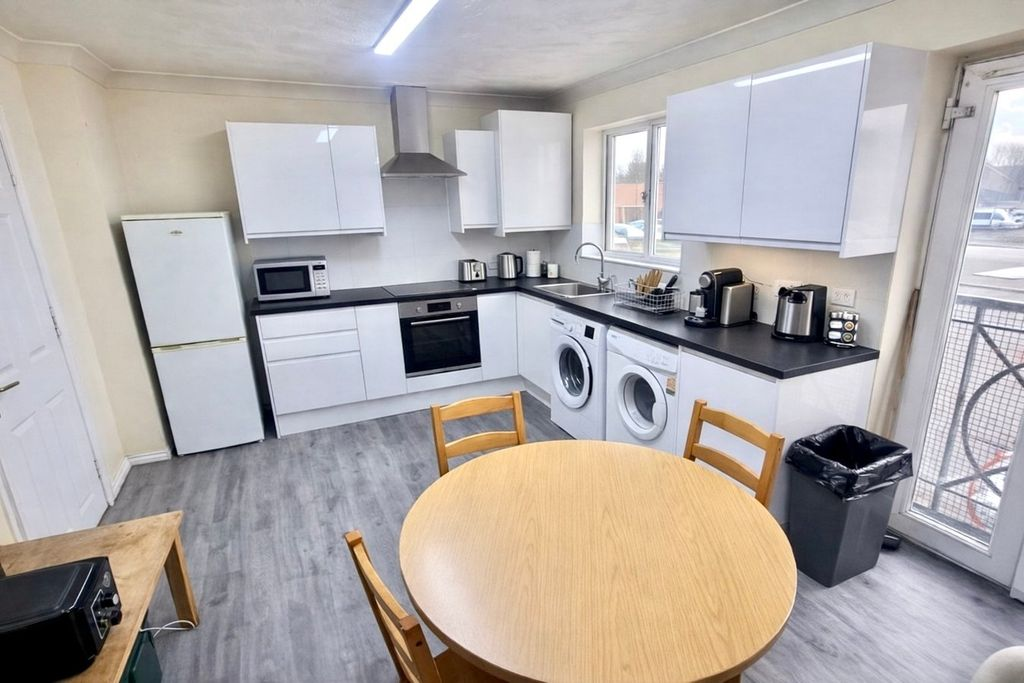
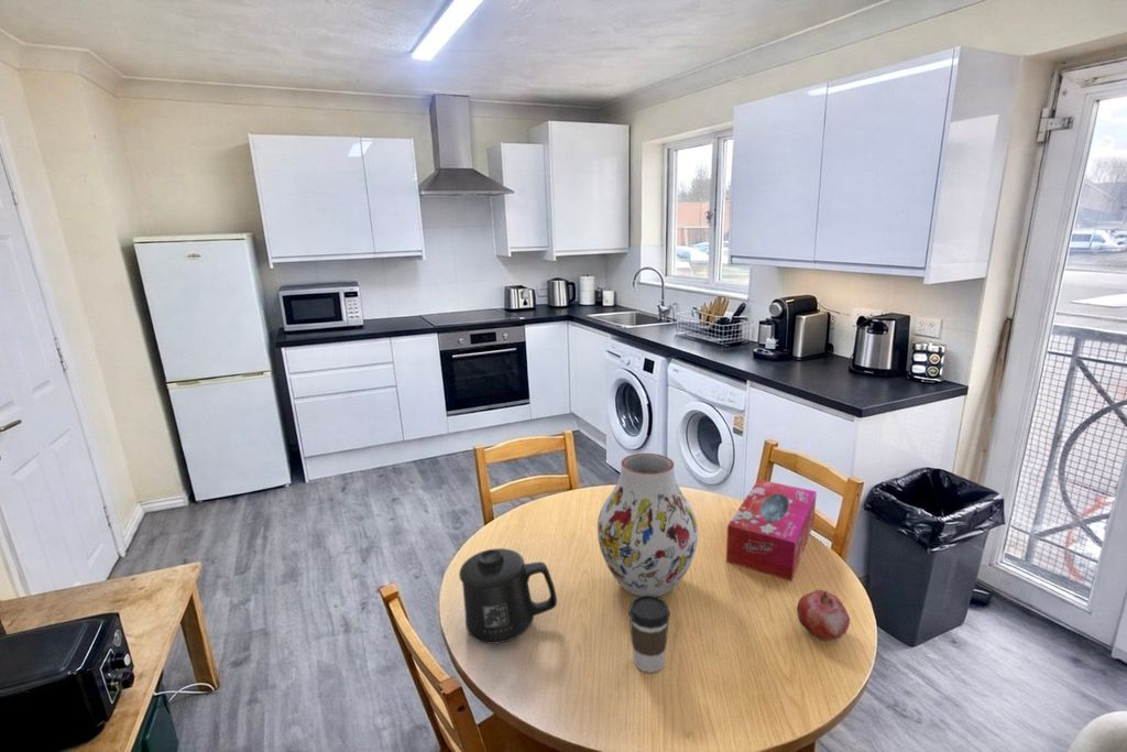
+ mug [458,547,558,645]
+ fruit [796,589,851,642]
+ tissue box [725,479,818,582]
+ coffee cup [627,595,671,674]
+ vase [597,453,699,597]
